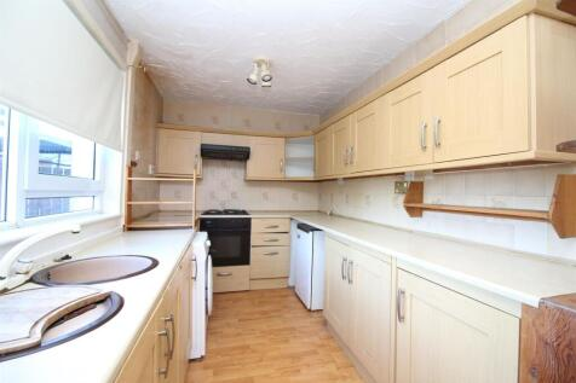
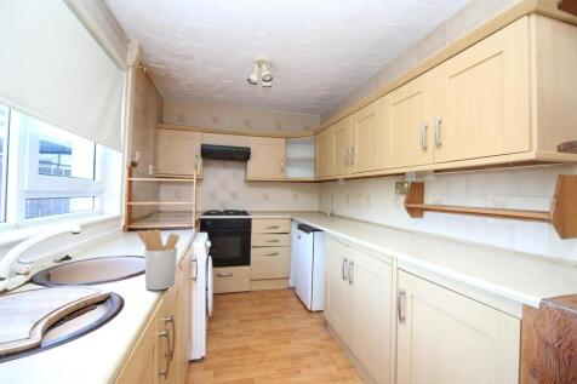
+ utensil holder [136,229,181,291]
